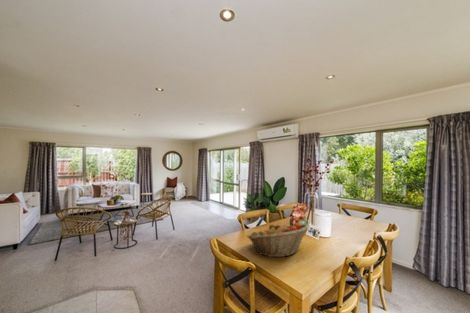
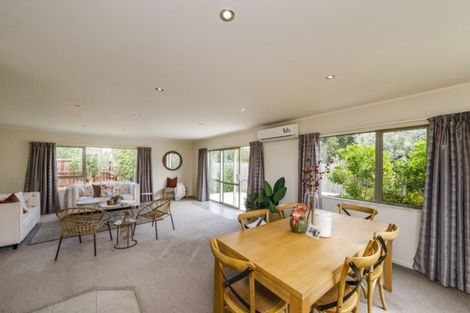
- fruit basket [246,222,310,258]
